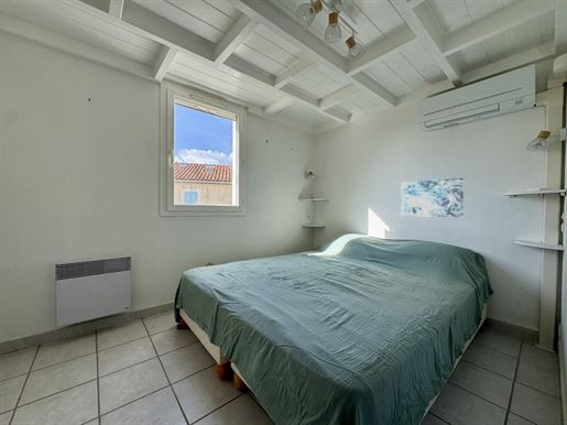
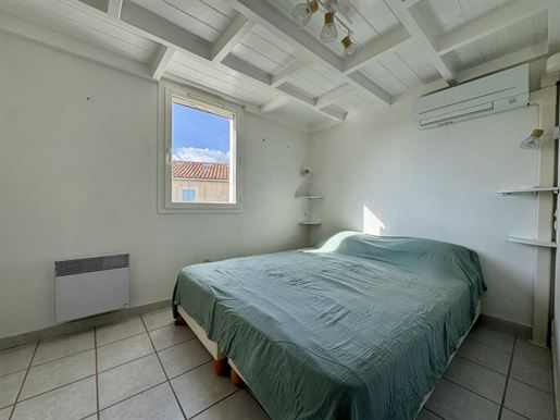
- wall art [400,177,465,218]
